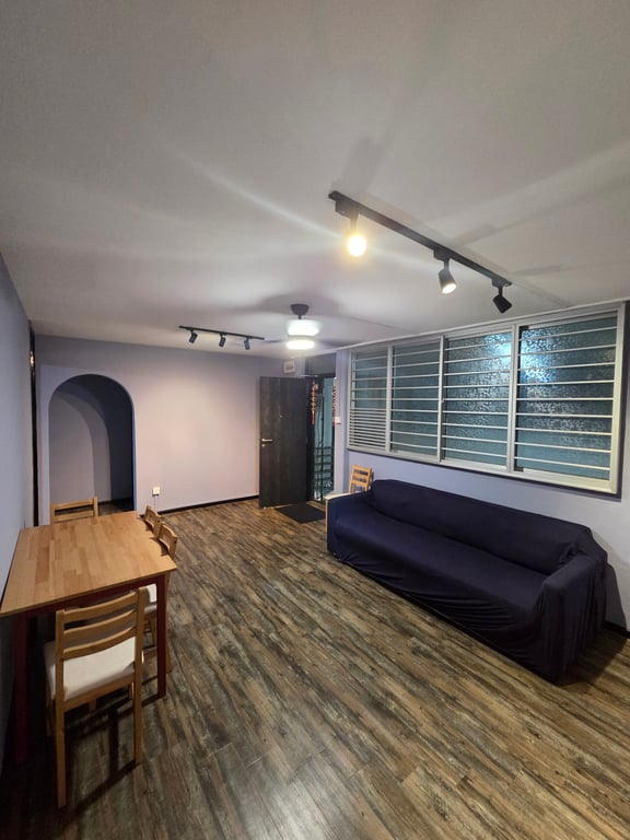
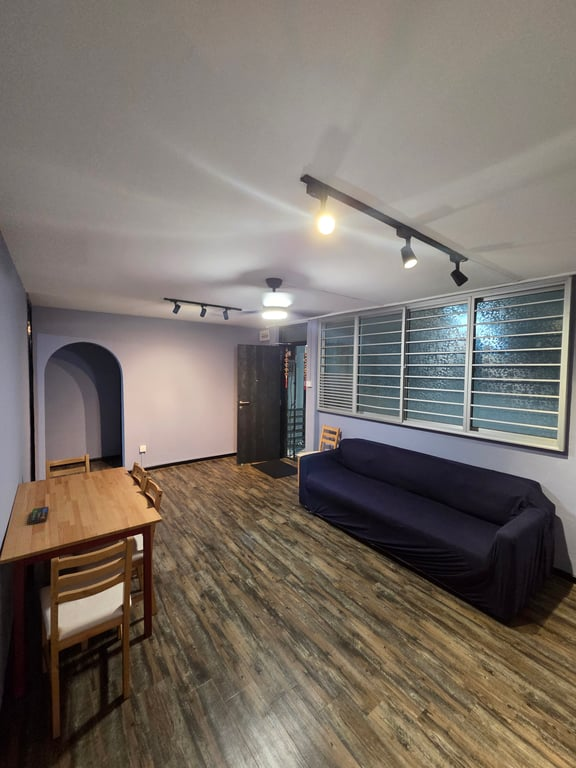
+ remote control [28,506,50,526]
